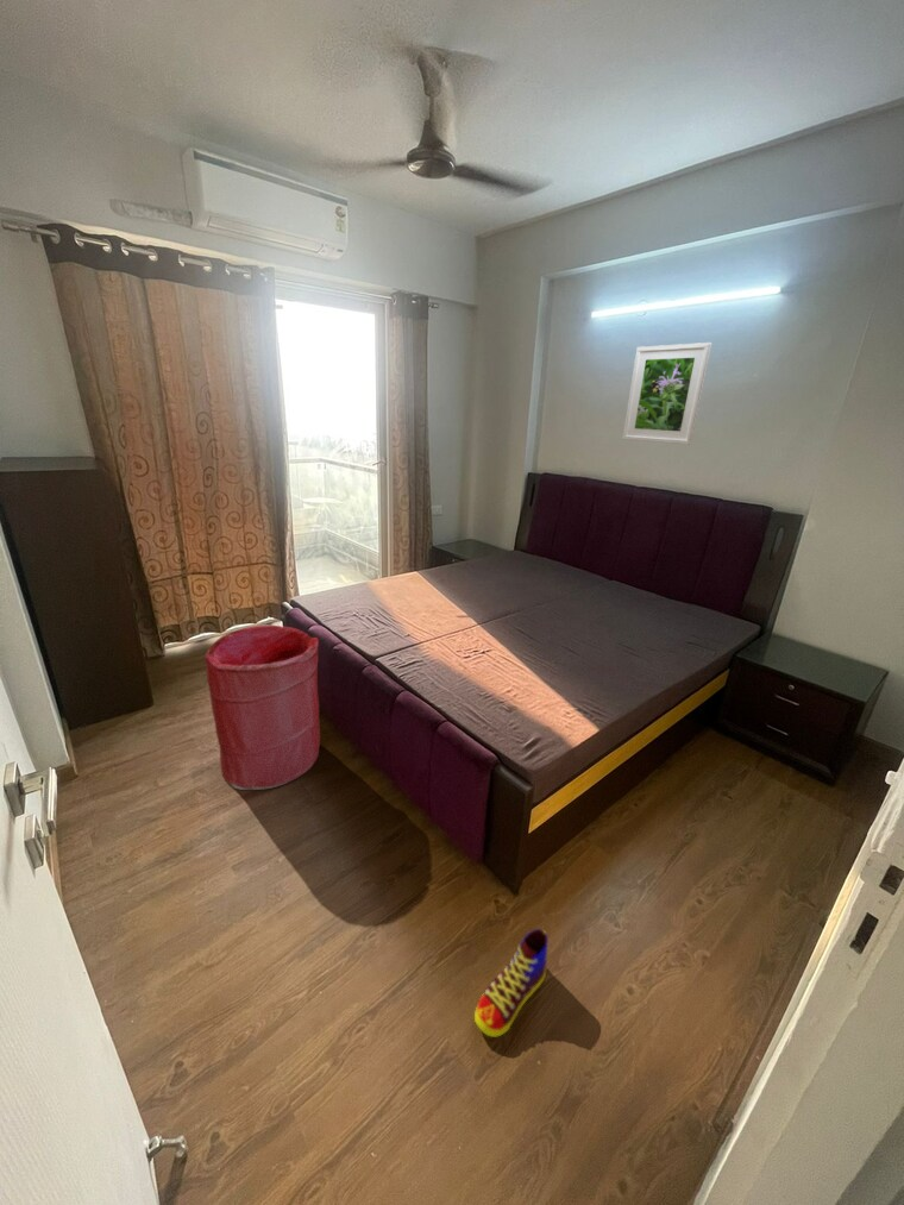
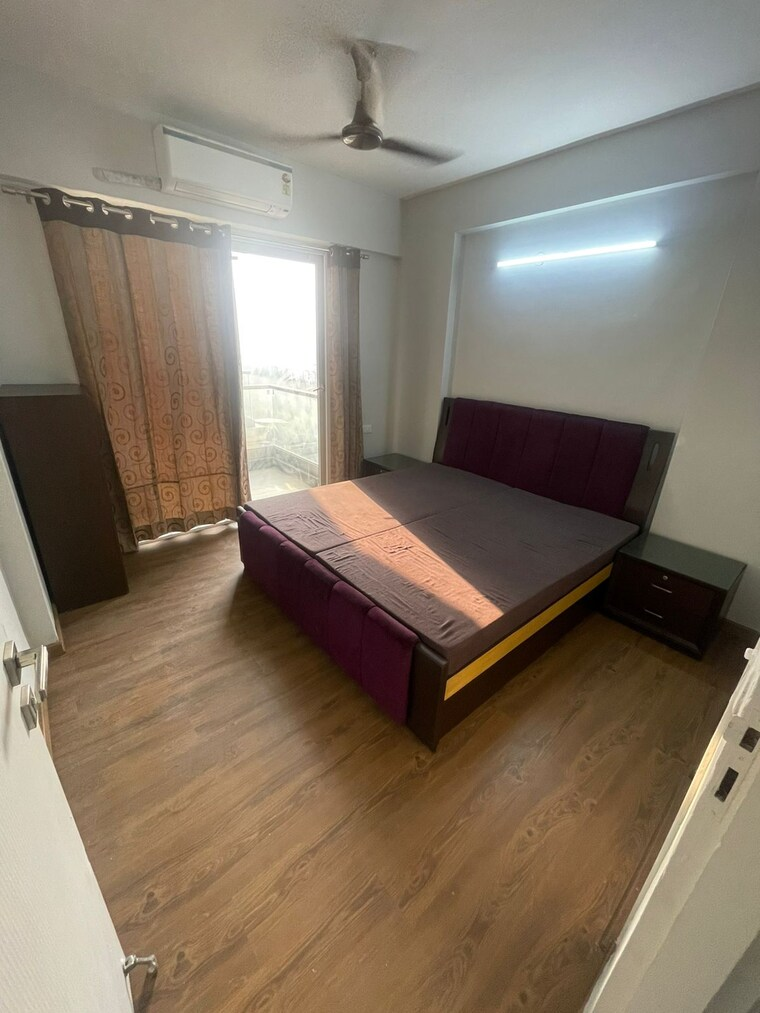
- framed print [621,341,712,446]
- laundry hamper [203,625,321,791]
- shoe [473,928,550,1038]
